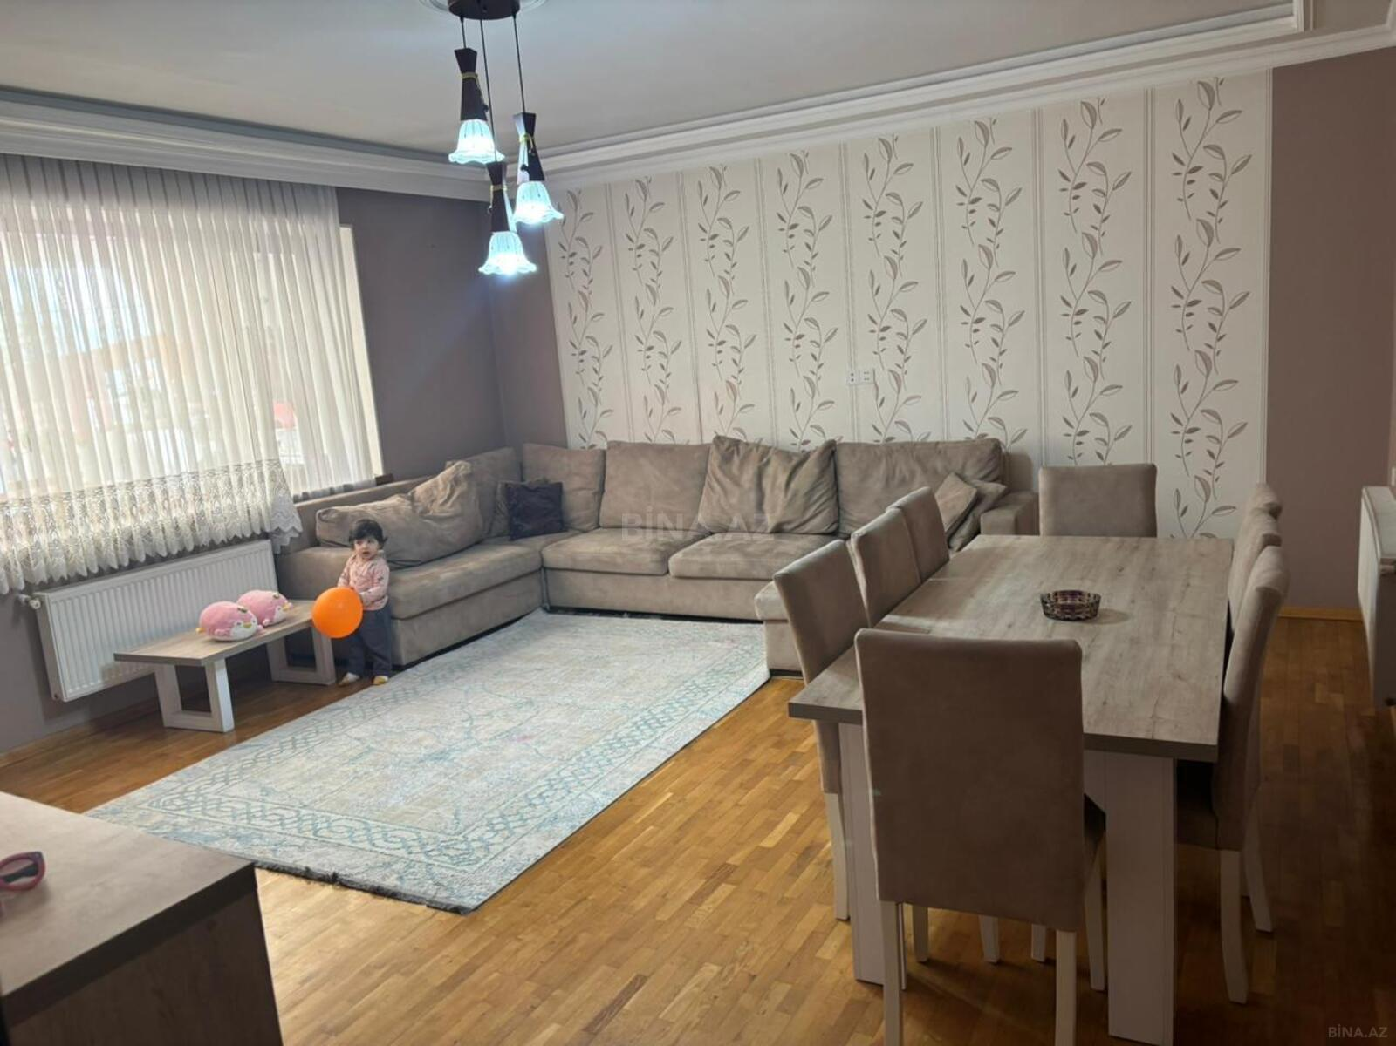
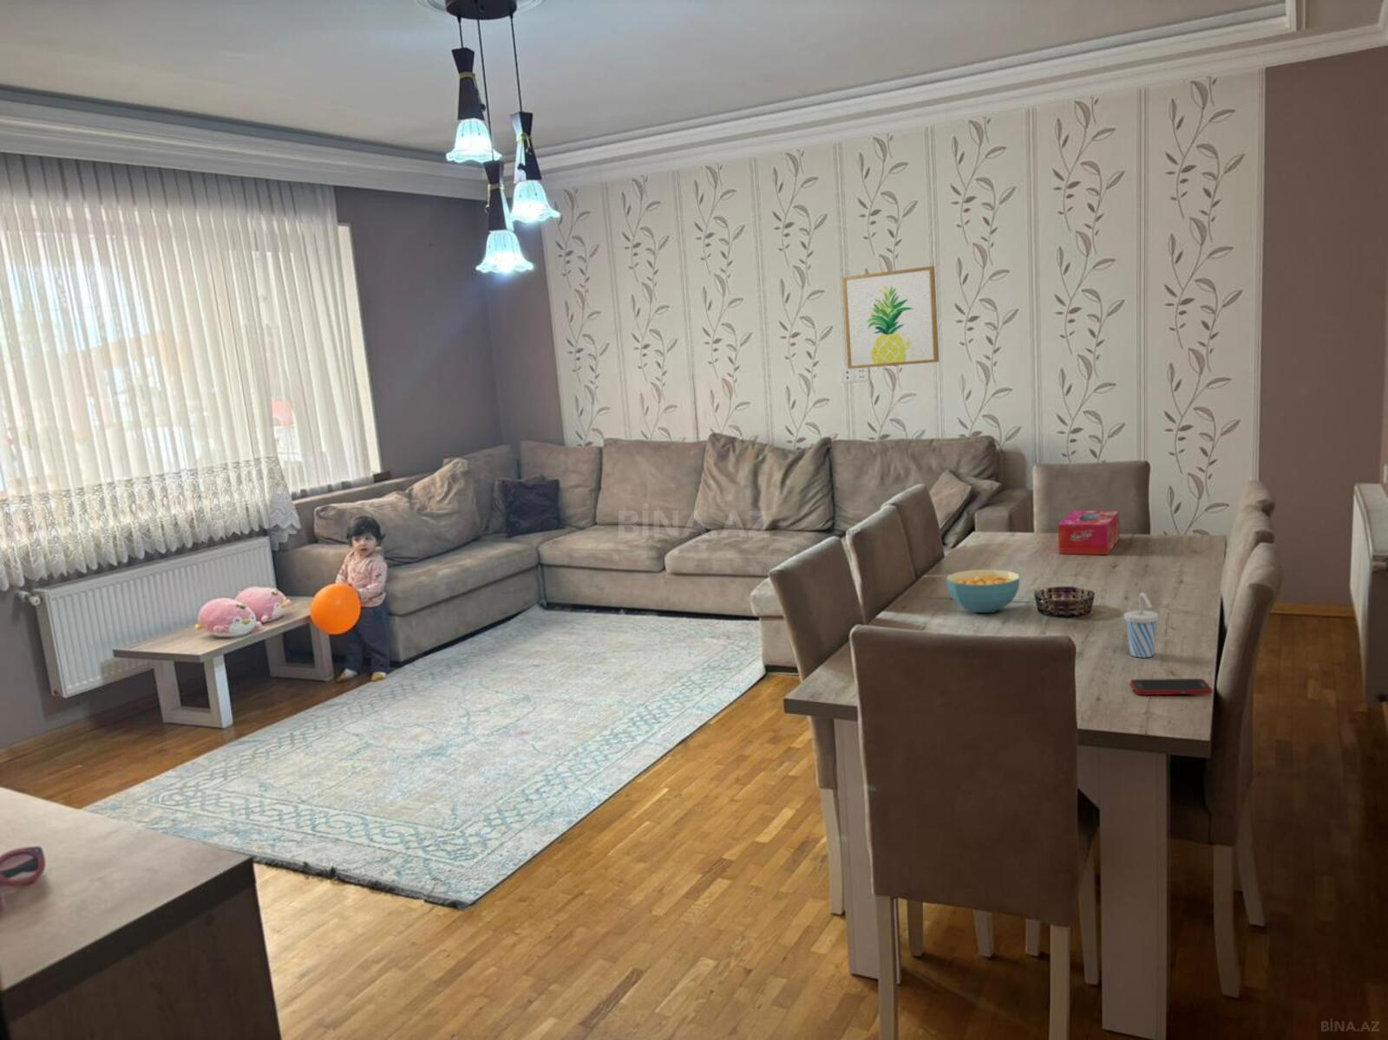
+ wall art [842,265,940,370]
+ tissue box [1058,509,1121,556]
+ cell phone [1129,677,1213,696]
+ cup [1124,592,1160,659]
+ cereal bowl [944,568,1021,614]
